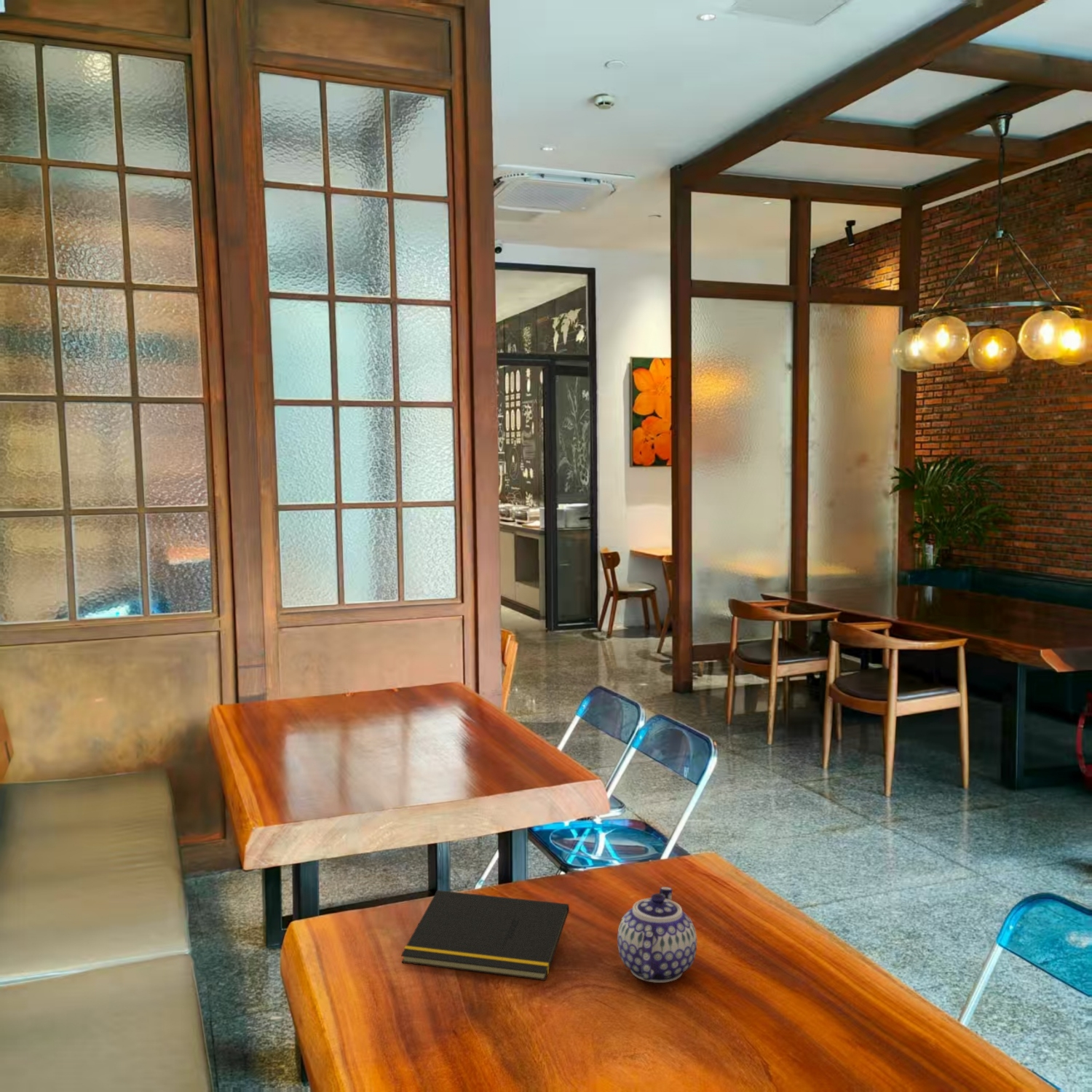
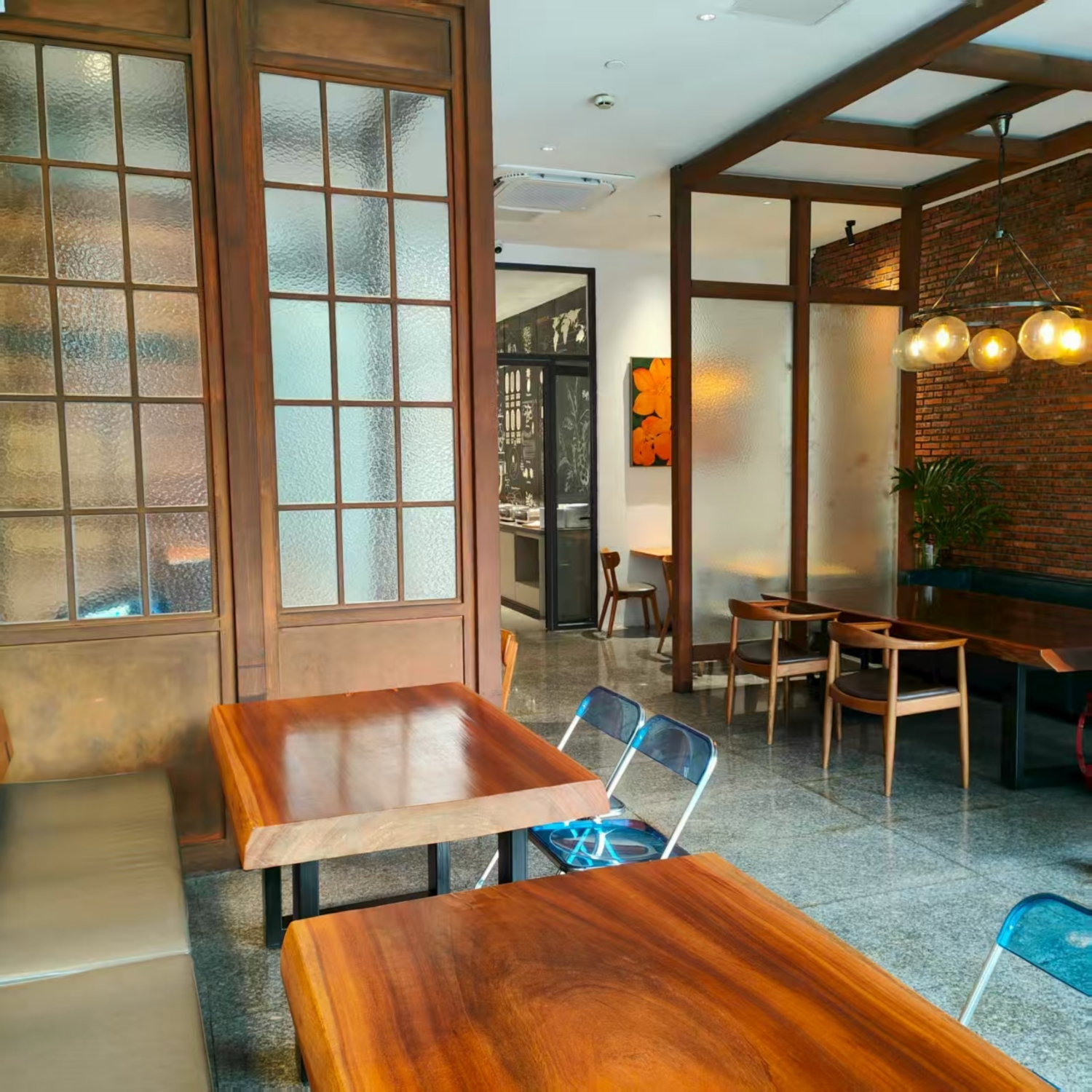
- notepad [400,890,570,981]
- teapot [617,886,697,984]
